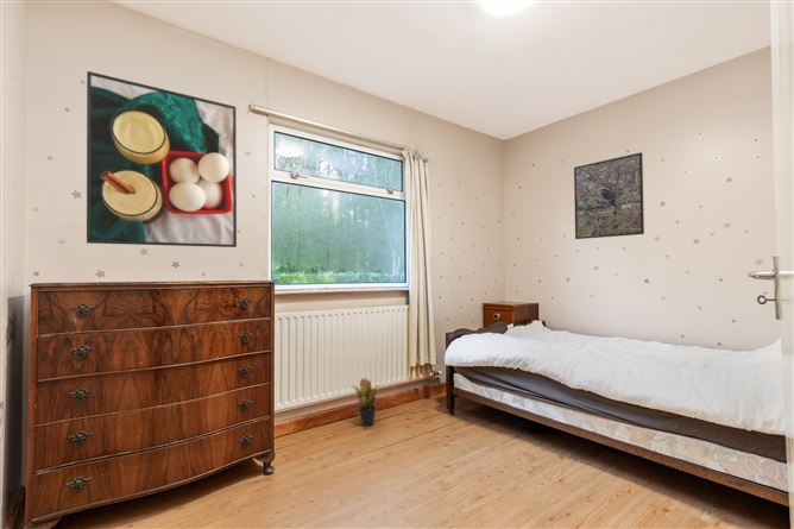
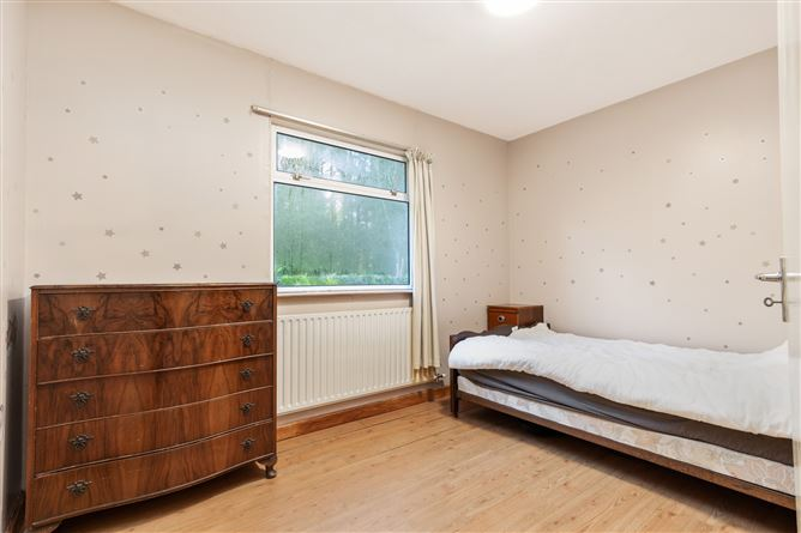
- potted plant [352,377,380,428]
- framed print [573,151,645,240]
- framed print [86,70,238,248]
